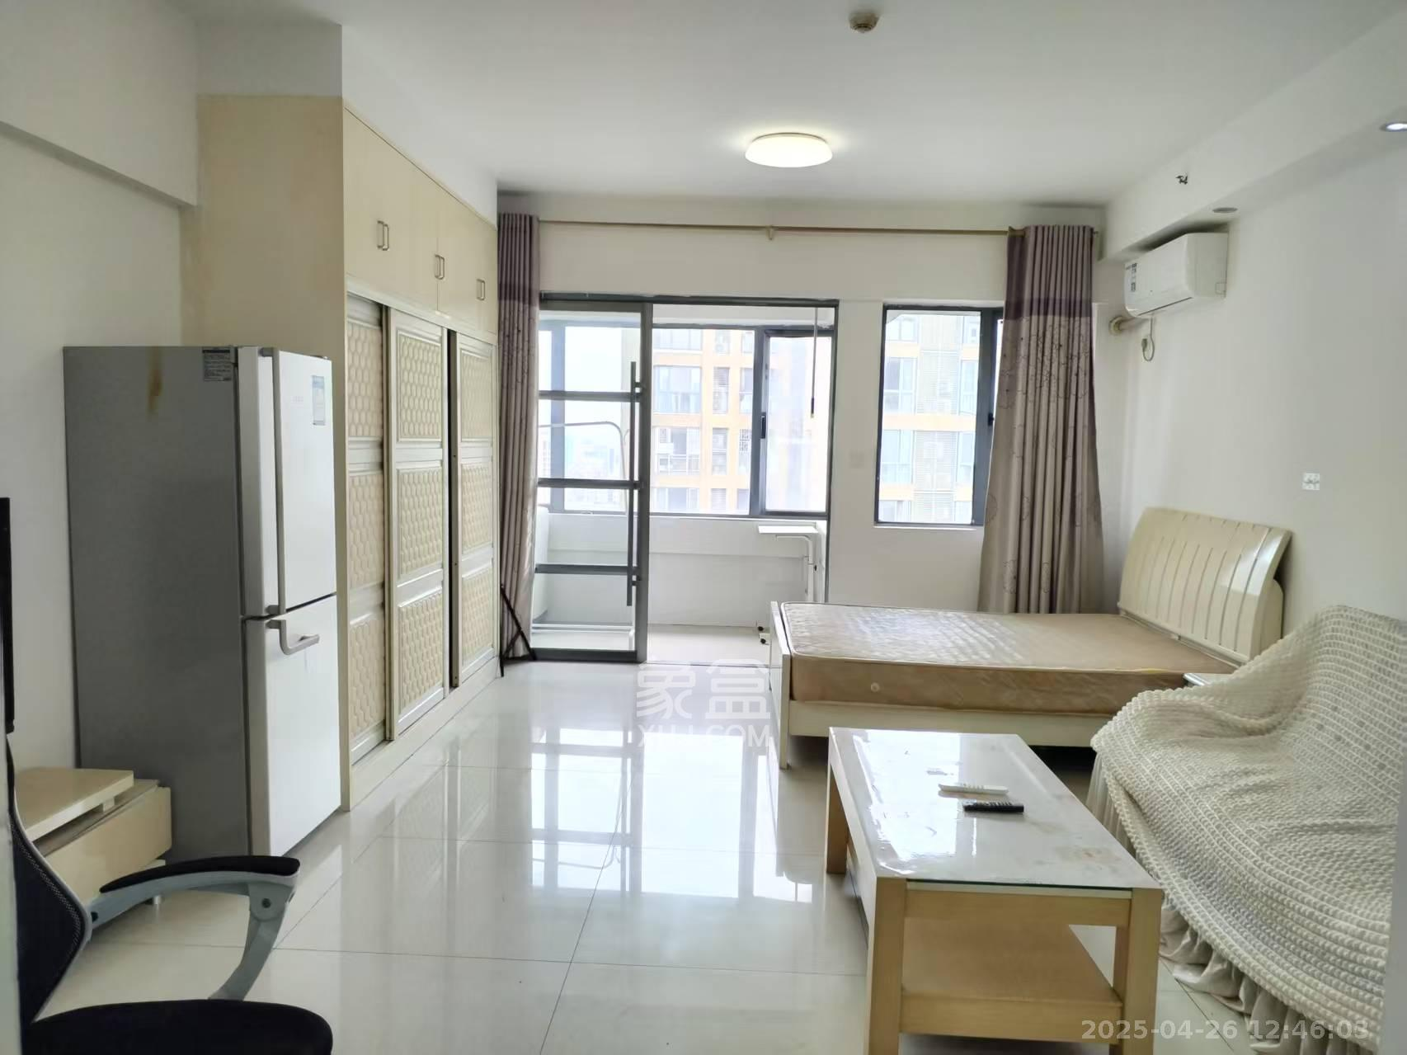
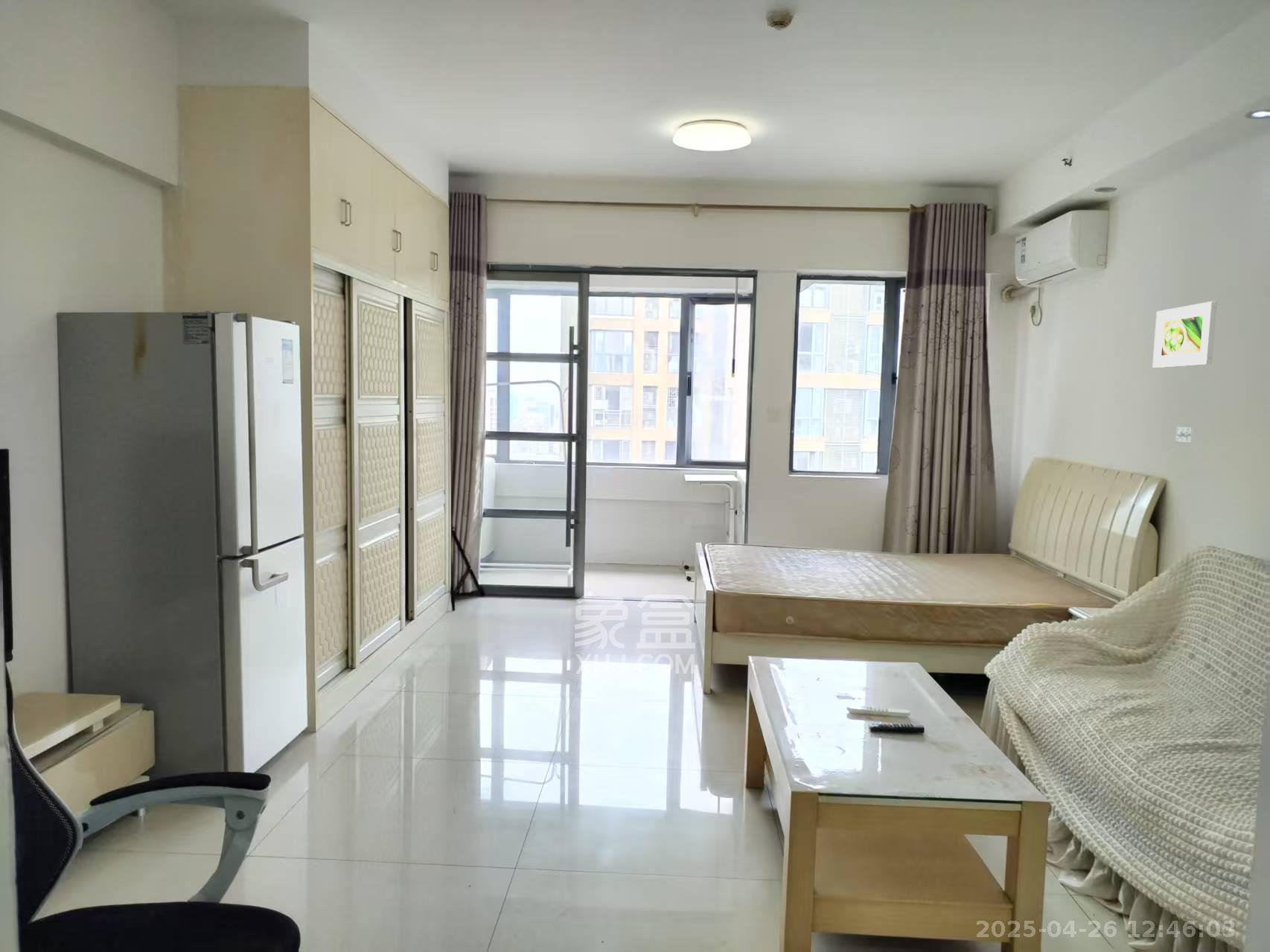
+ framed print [1152,301,1217,368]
